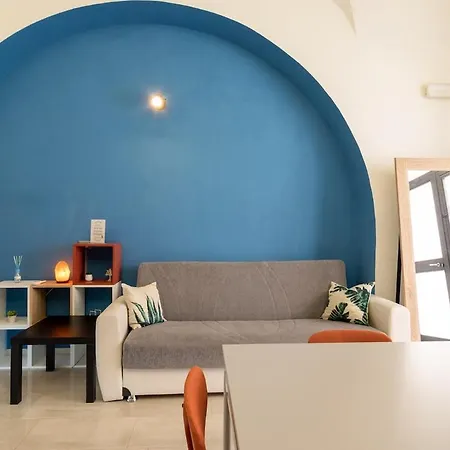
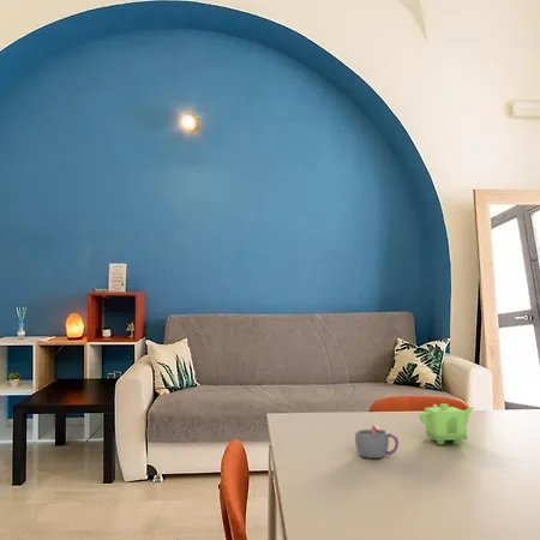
+ teapot [418,403,475,445]
+ mug [354,424,400,460]
